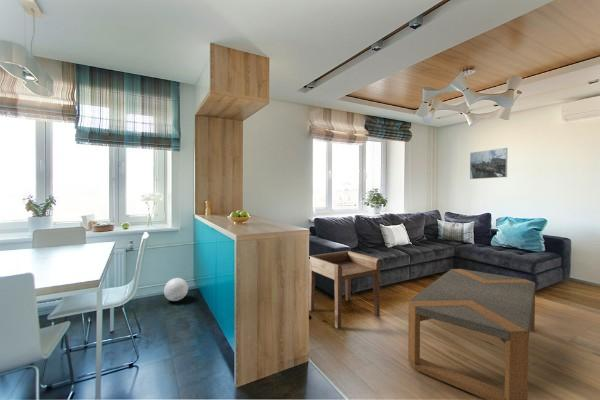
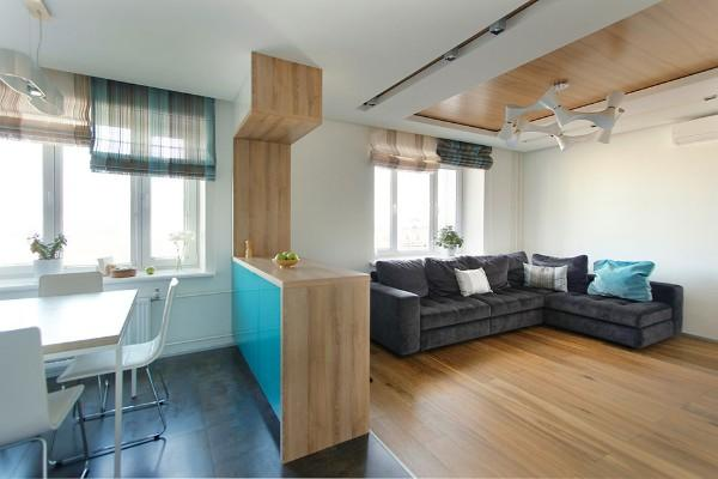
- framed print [469,147,508,180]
- ball [163,277,189,302]
- side table [308,250,381,329]
- coffee table [407,268,536,400]
